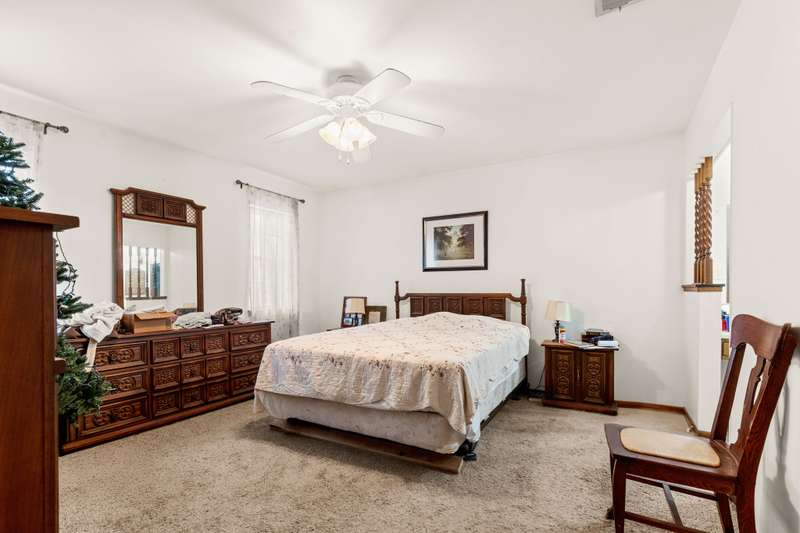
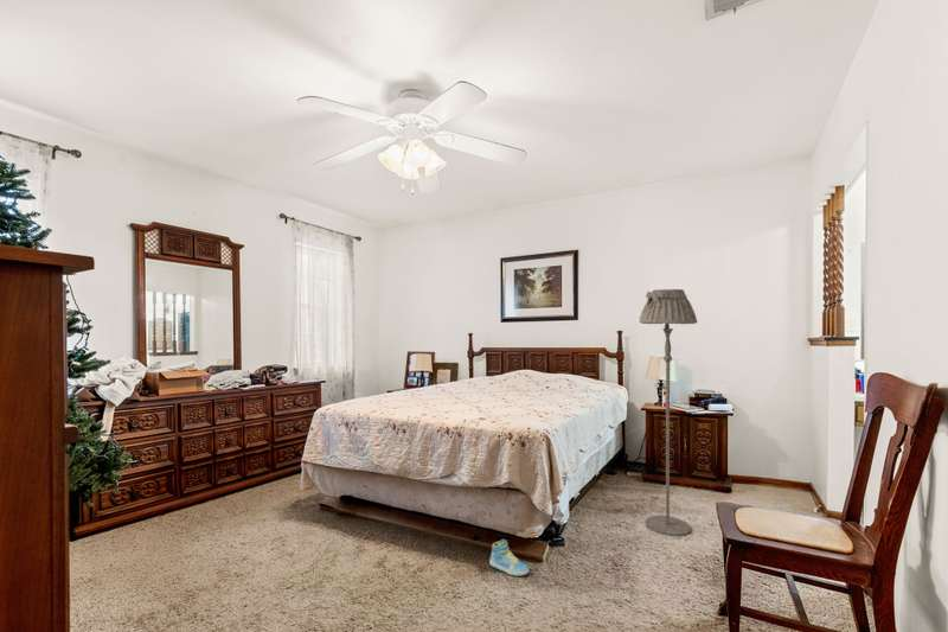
+ floor lamp [639,288,698,537]
+ sneaker [488,538,530,577]
